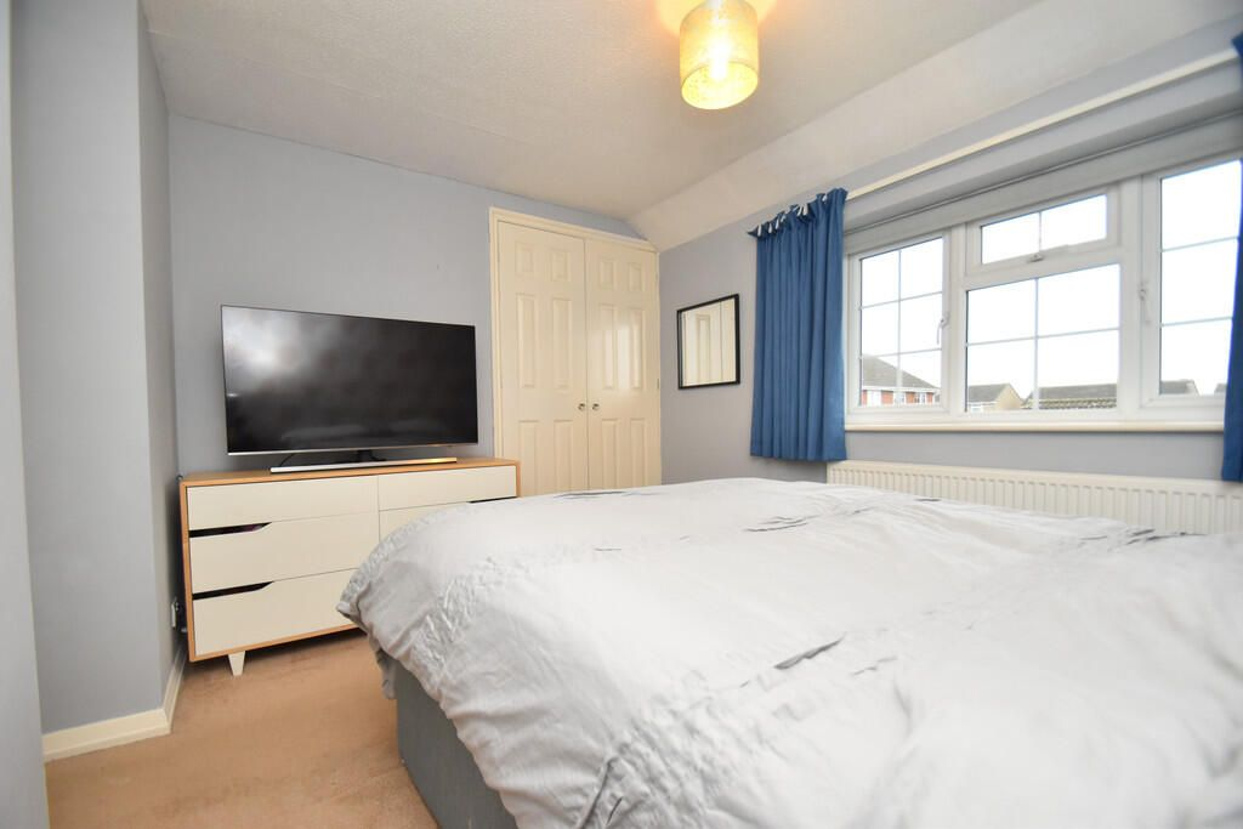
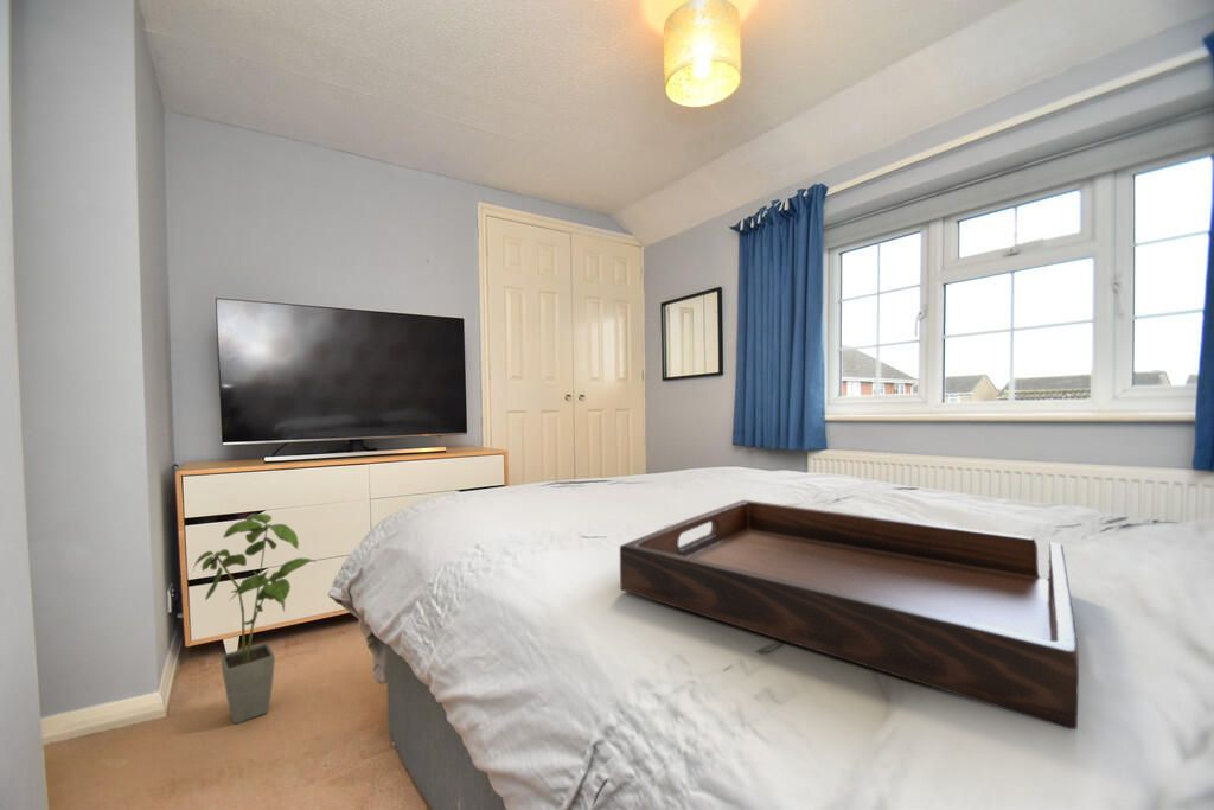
+ serving tray [619,499,1080,731]
+ house plant [192,512,317,725]
